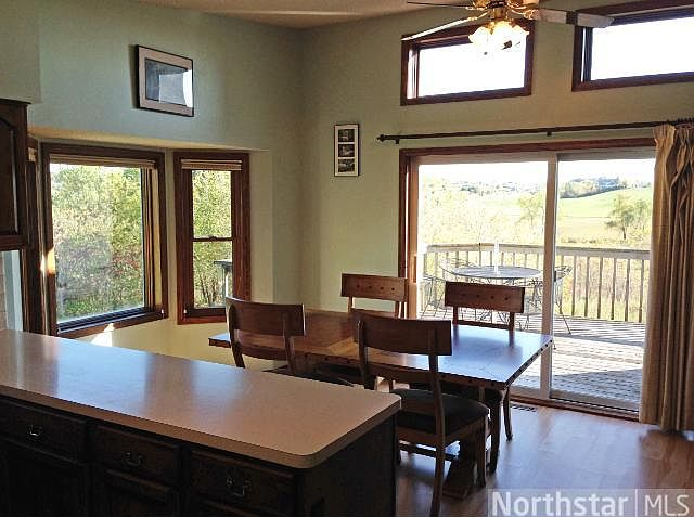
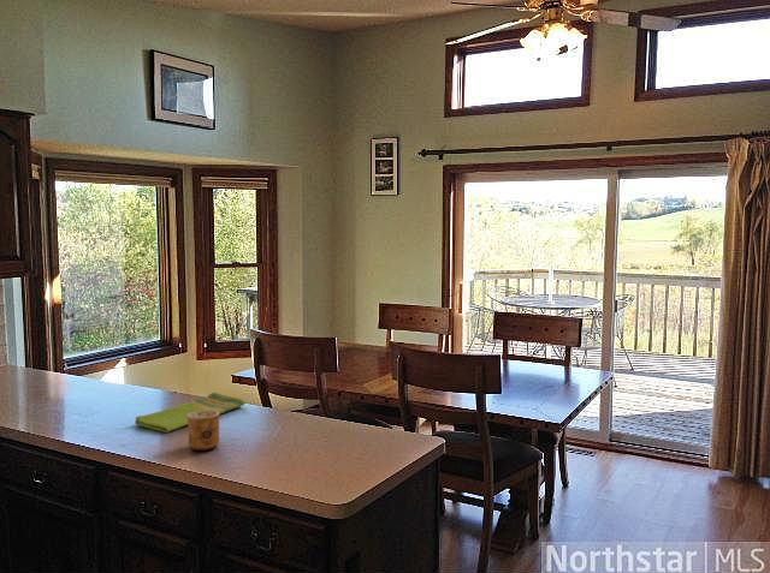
+ dish towel [134,390,247,434]
+ cup [186,411,221,452]
